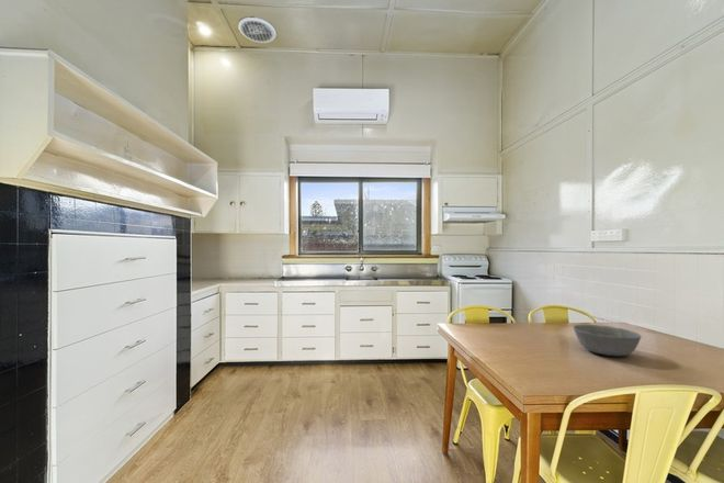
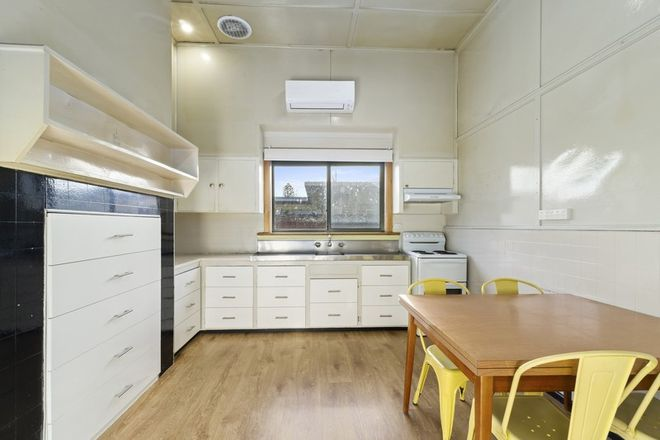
- bowl [573,324,642,357]
